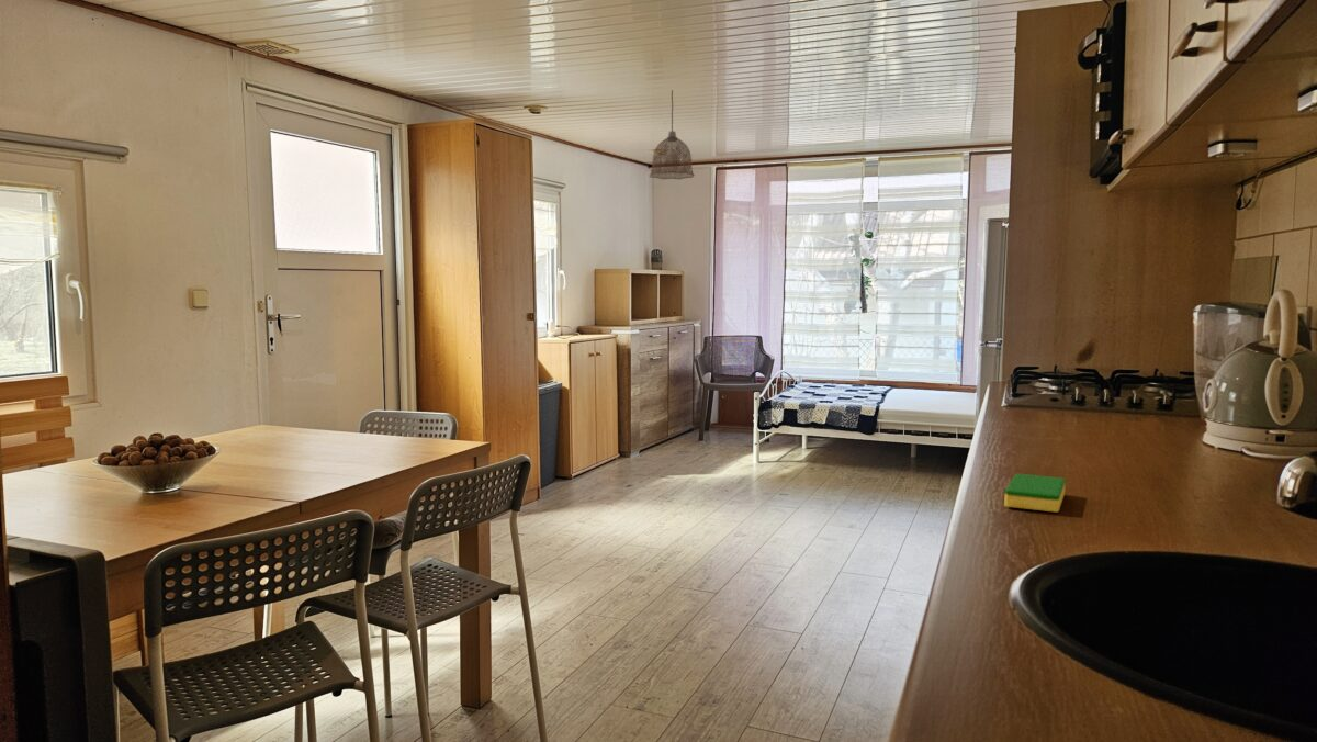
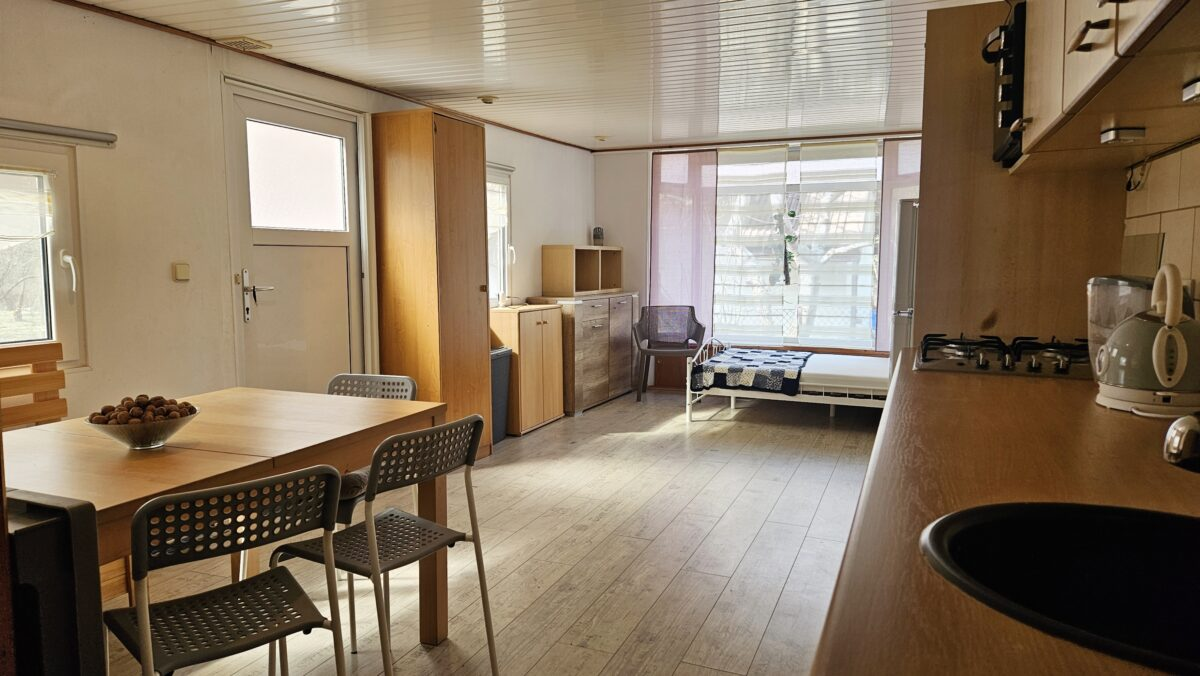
- pendant lamp [649,89,696,180]
- dish sponge [1003,473,1067,514]
